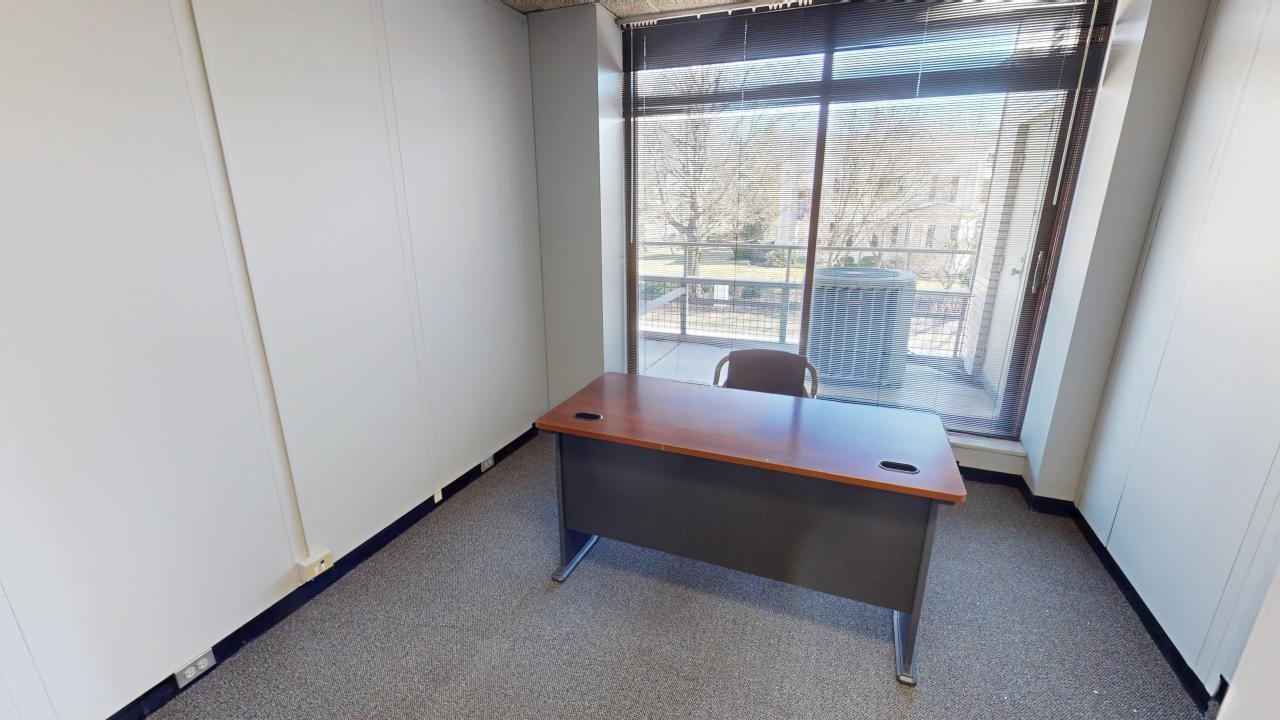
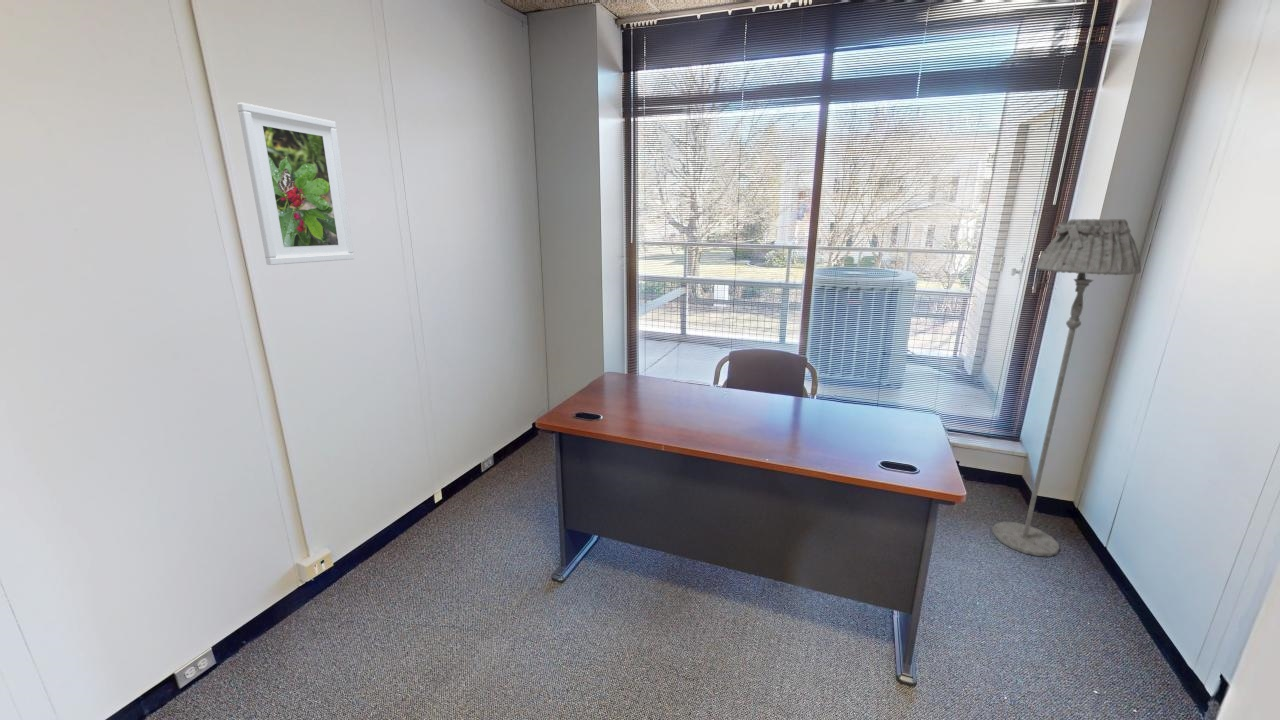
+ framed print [236,102,355,266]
+ floor lamp [991,218,1142,557]
